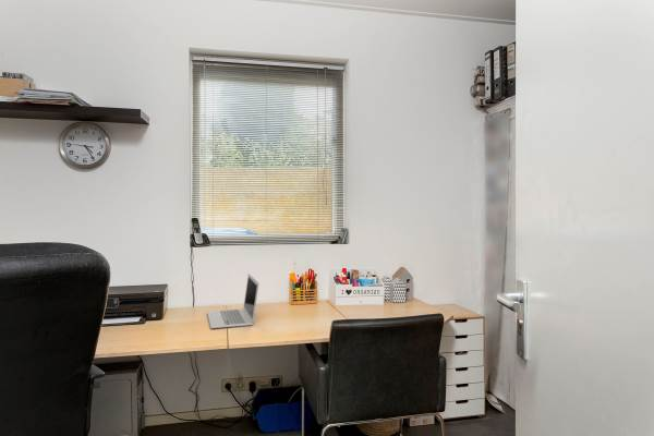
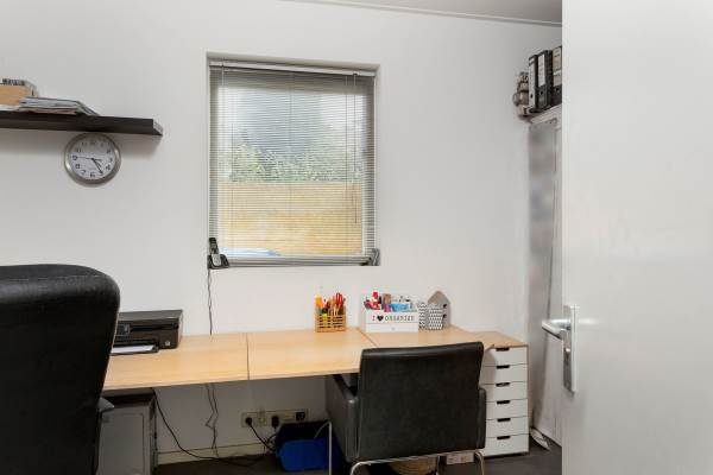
- laptop [206,272,261,329]
